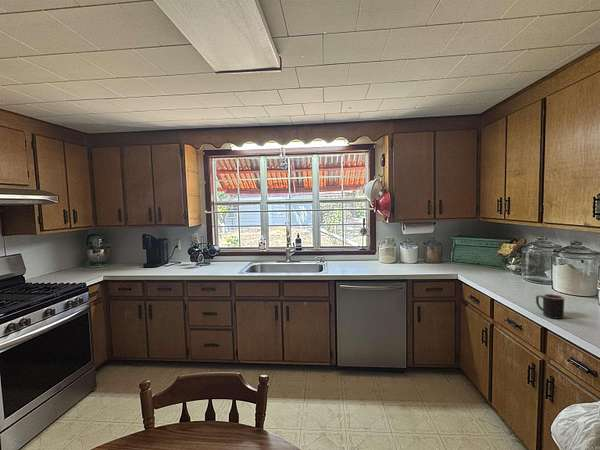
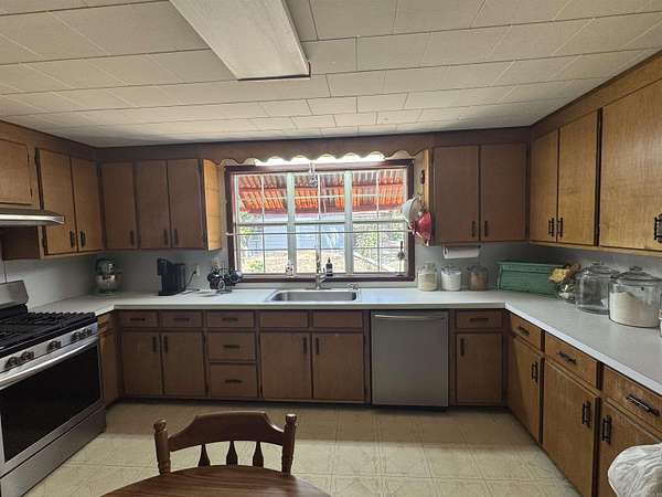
- mug [535,293,565,320]
